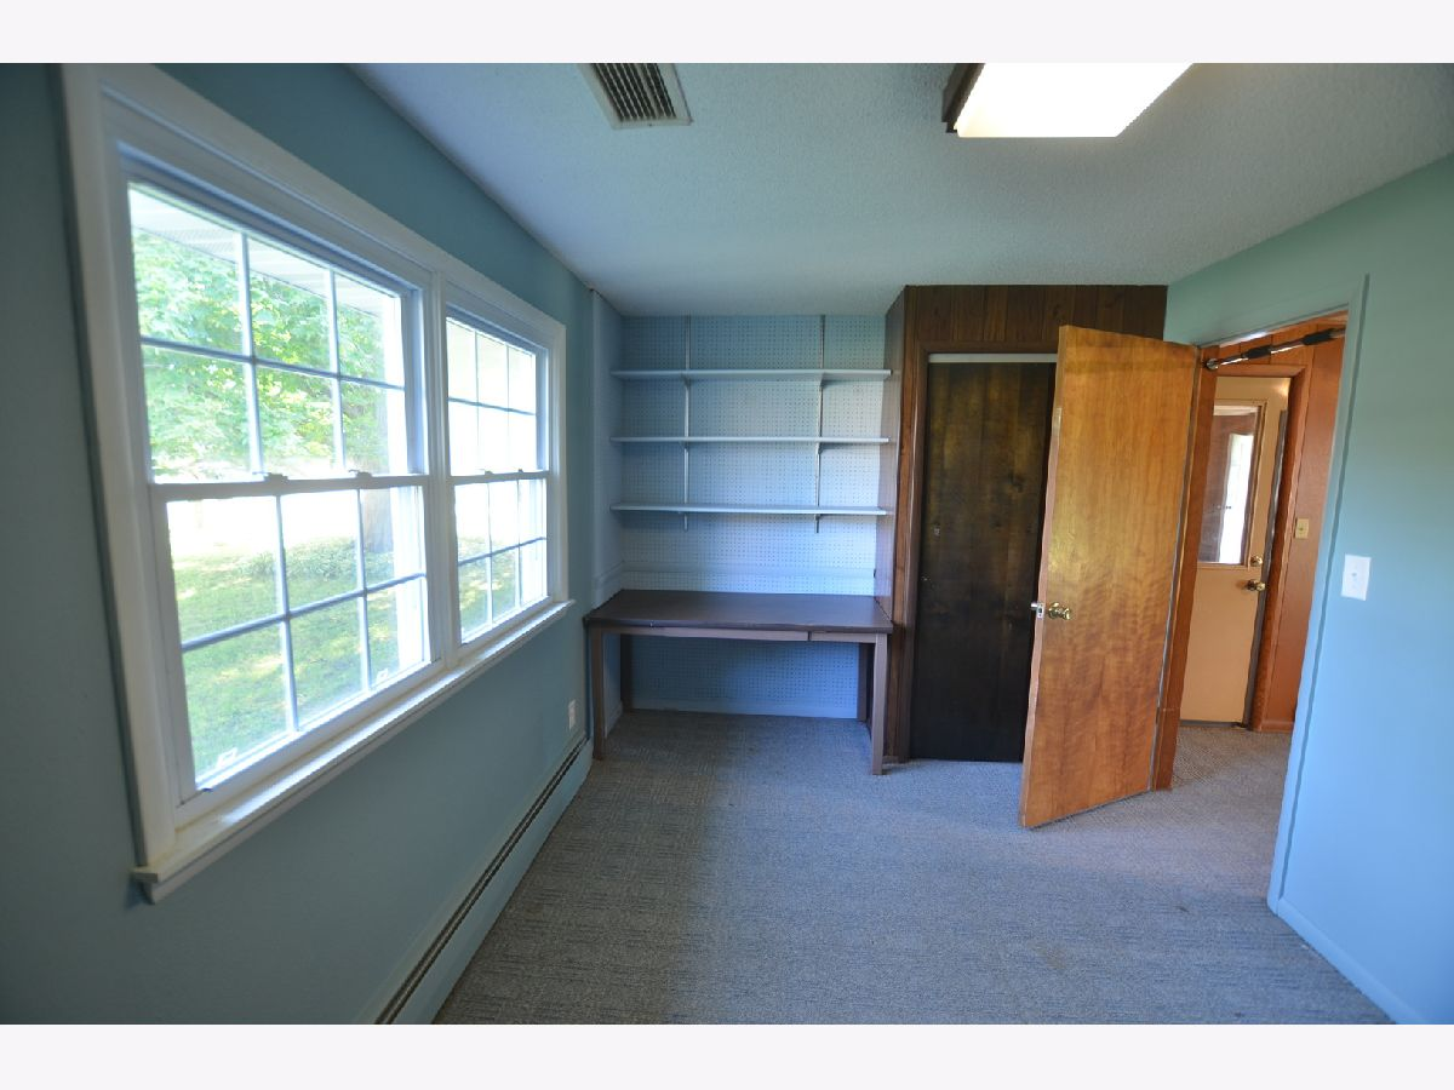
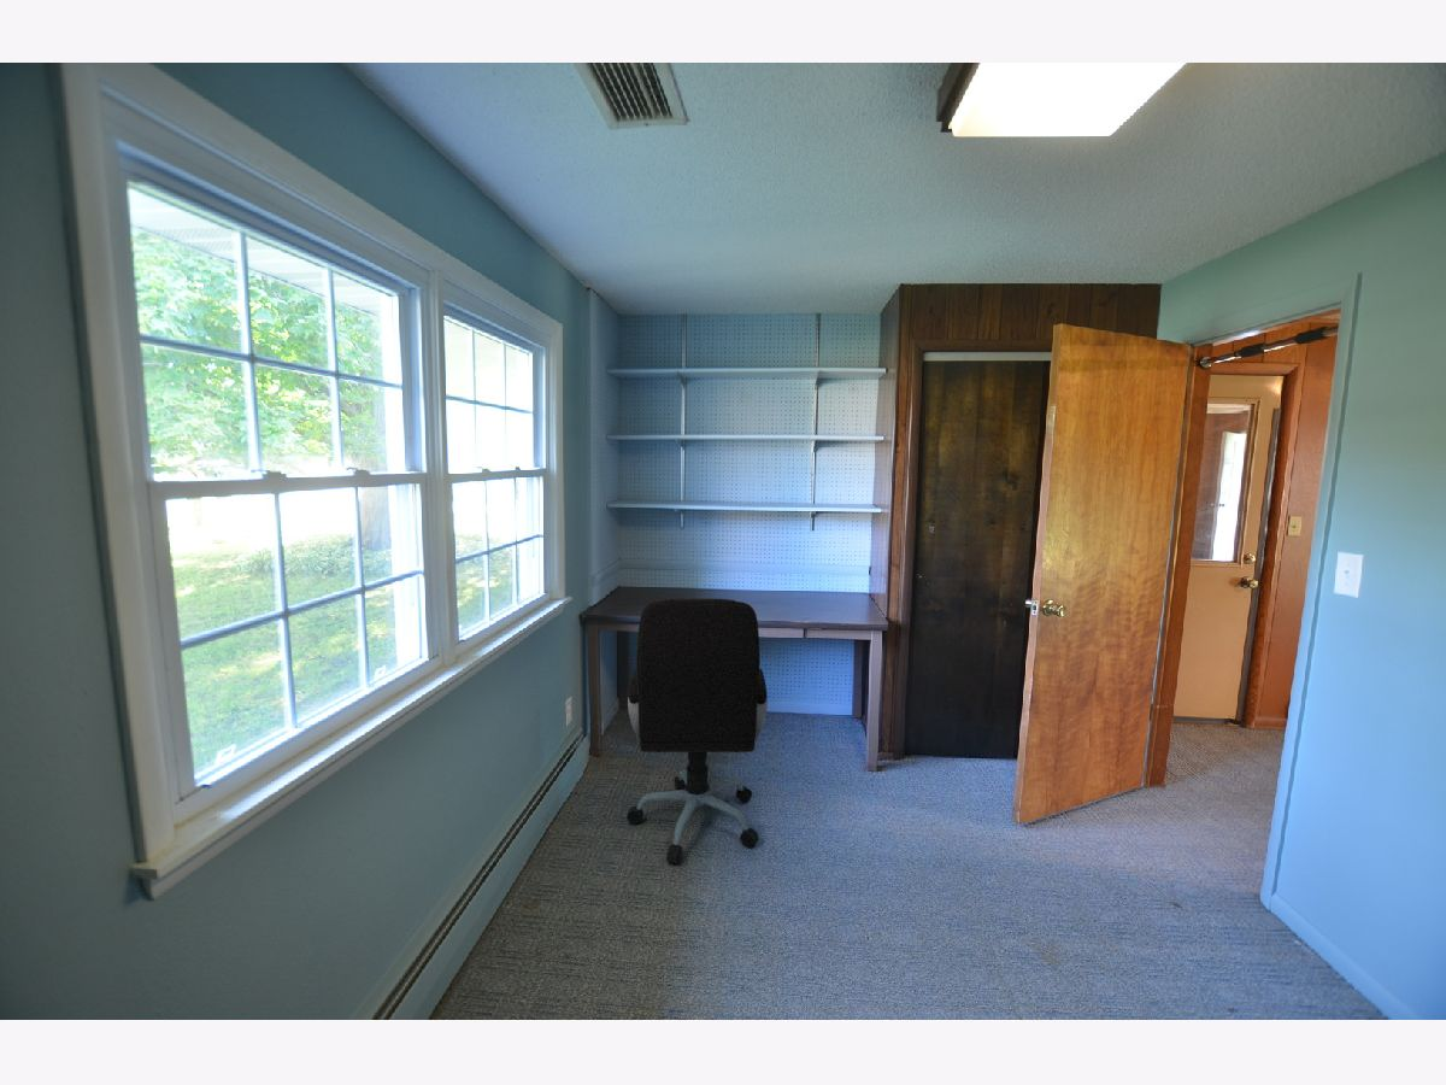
+ office chair [625,597,769,866]
